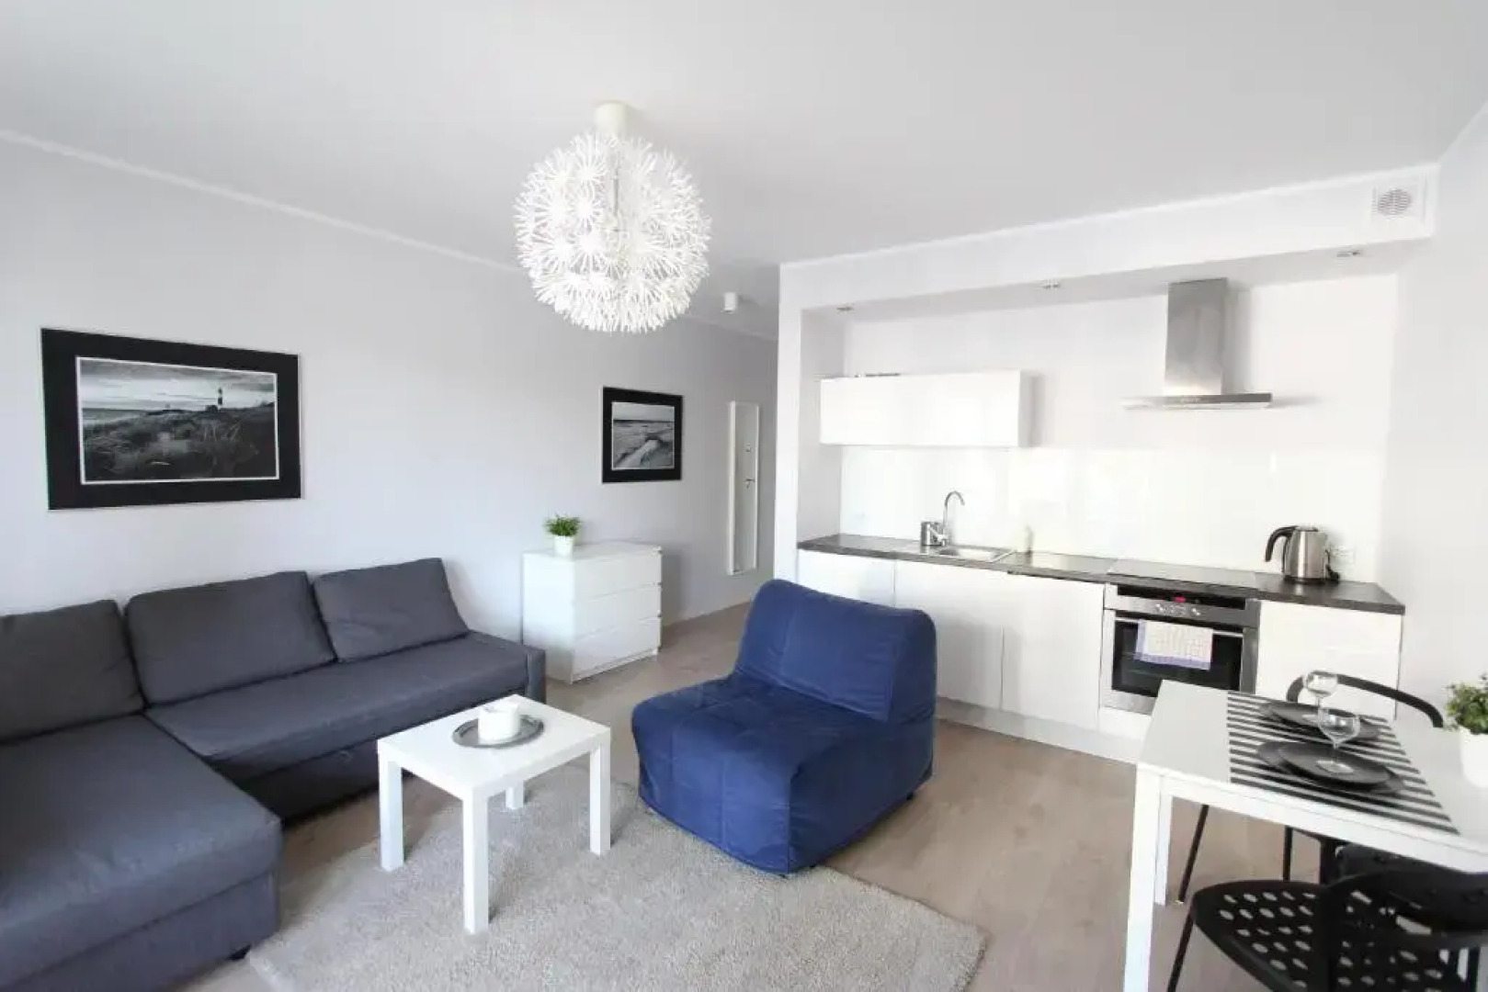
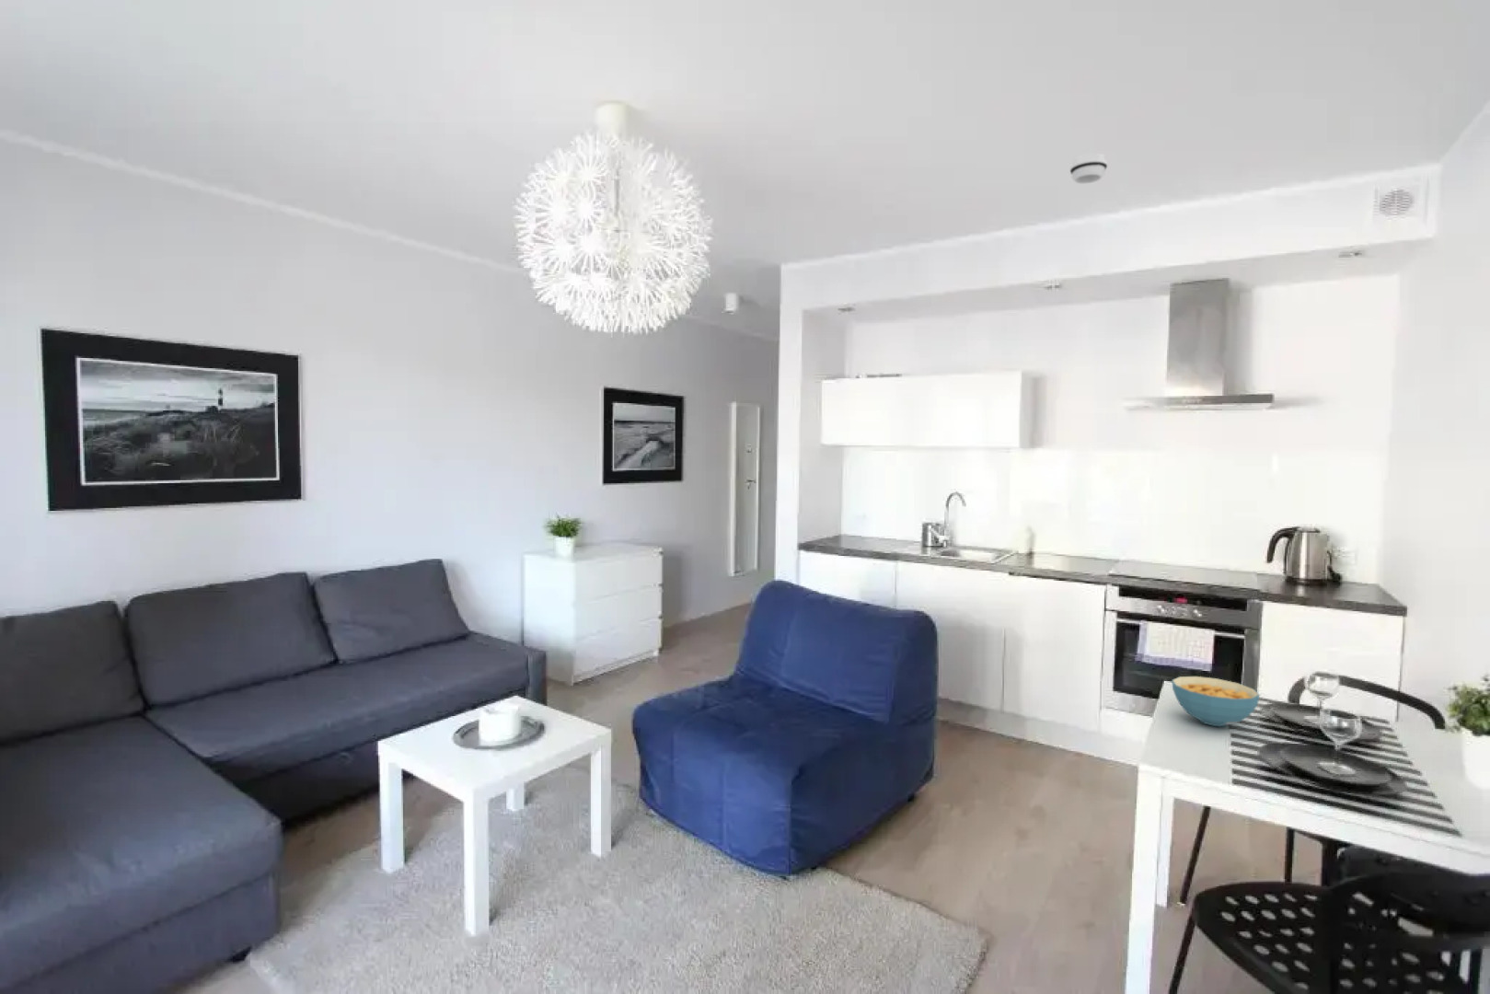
+ smoke detector [1070,152,1108,184]
+ cereal bowl [1170,676,1260,727]
